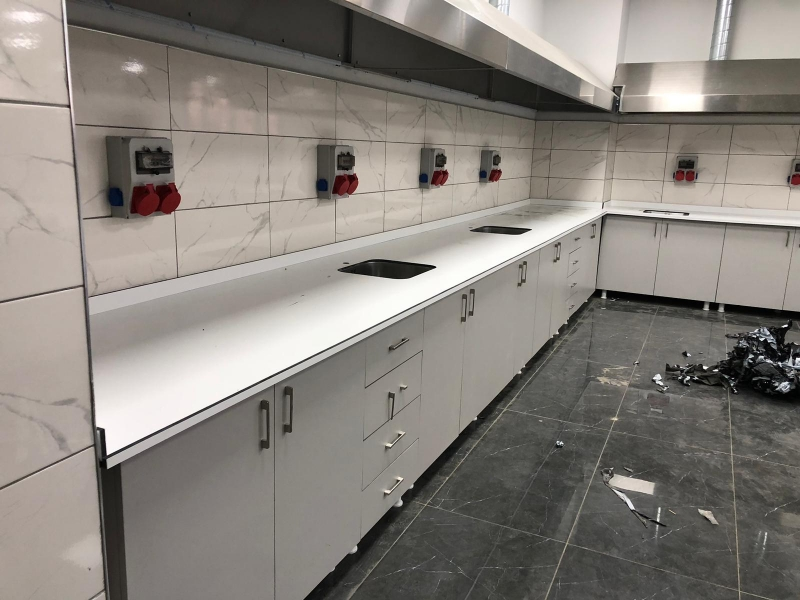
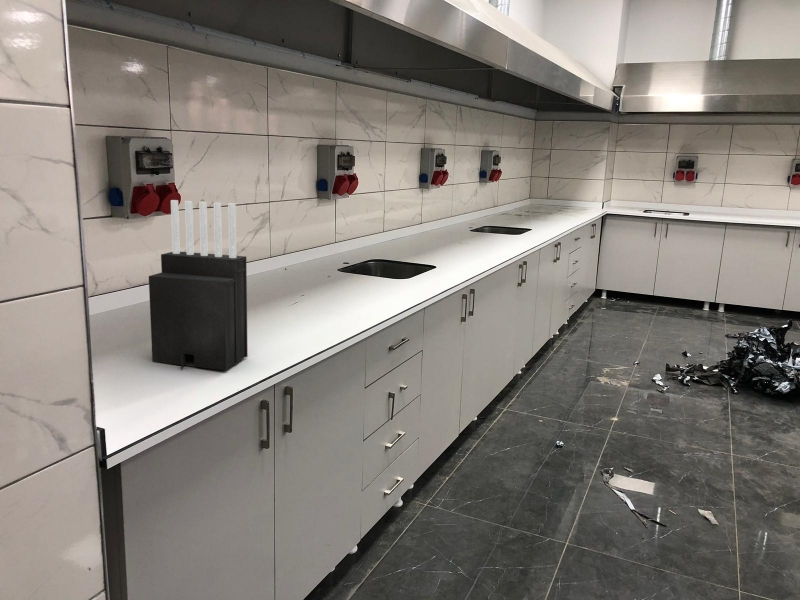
+ knife block [148,199,249,371]
